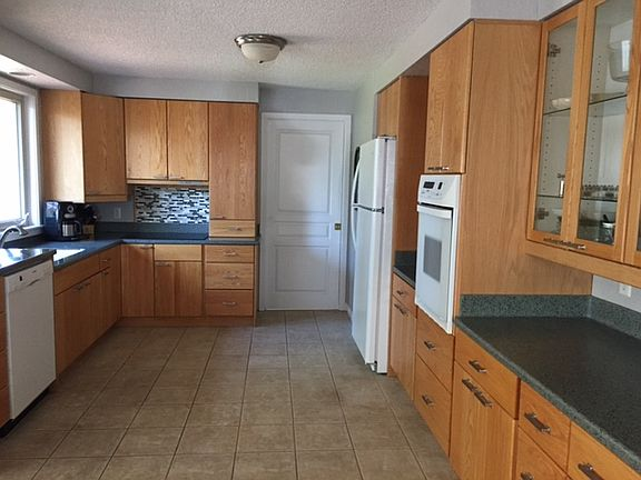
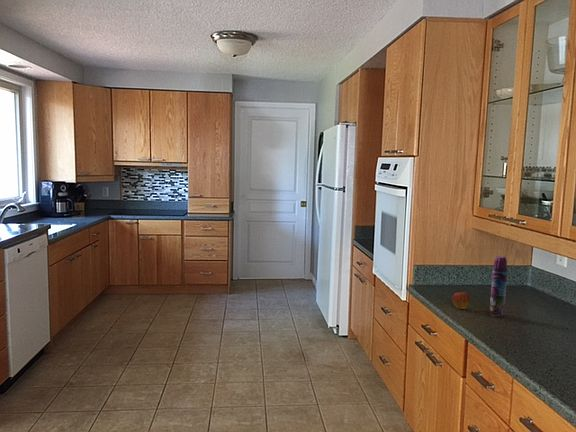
+ fruit [452,288,471,310]
+ whipped cream can [488,255,508,318]
